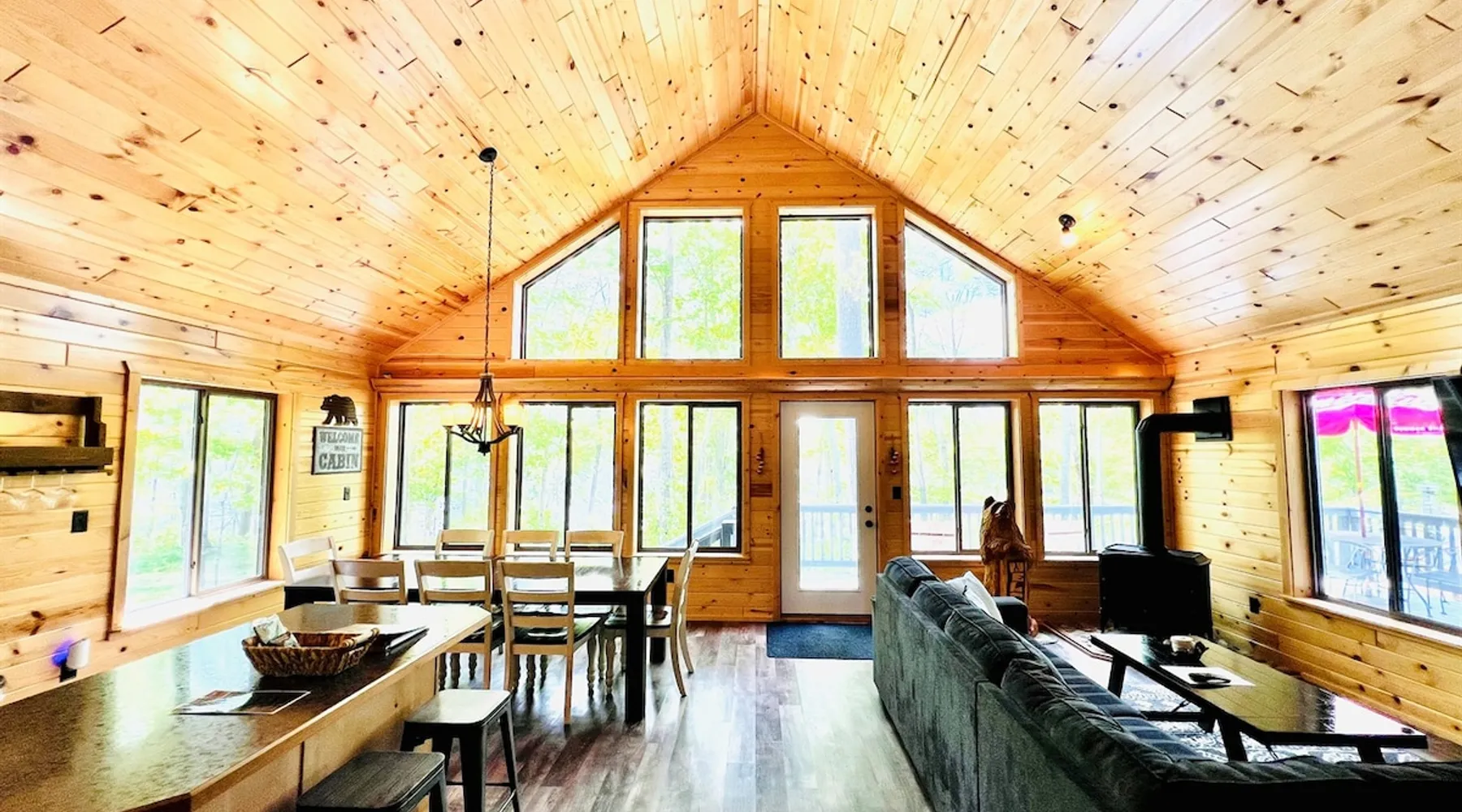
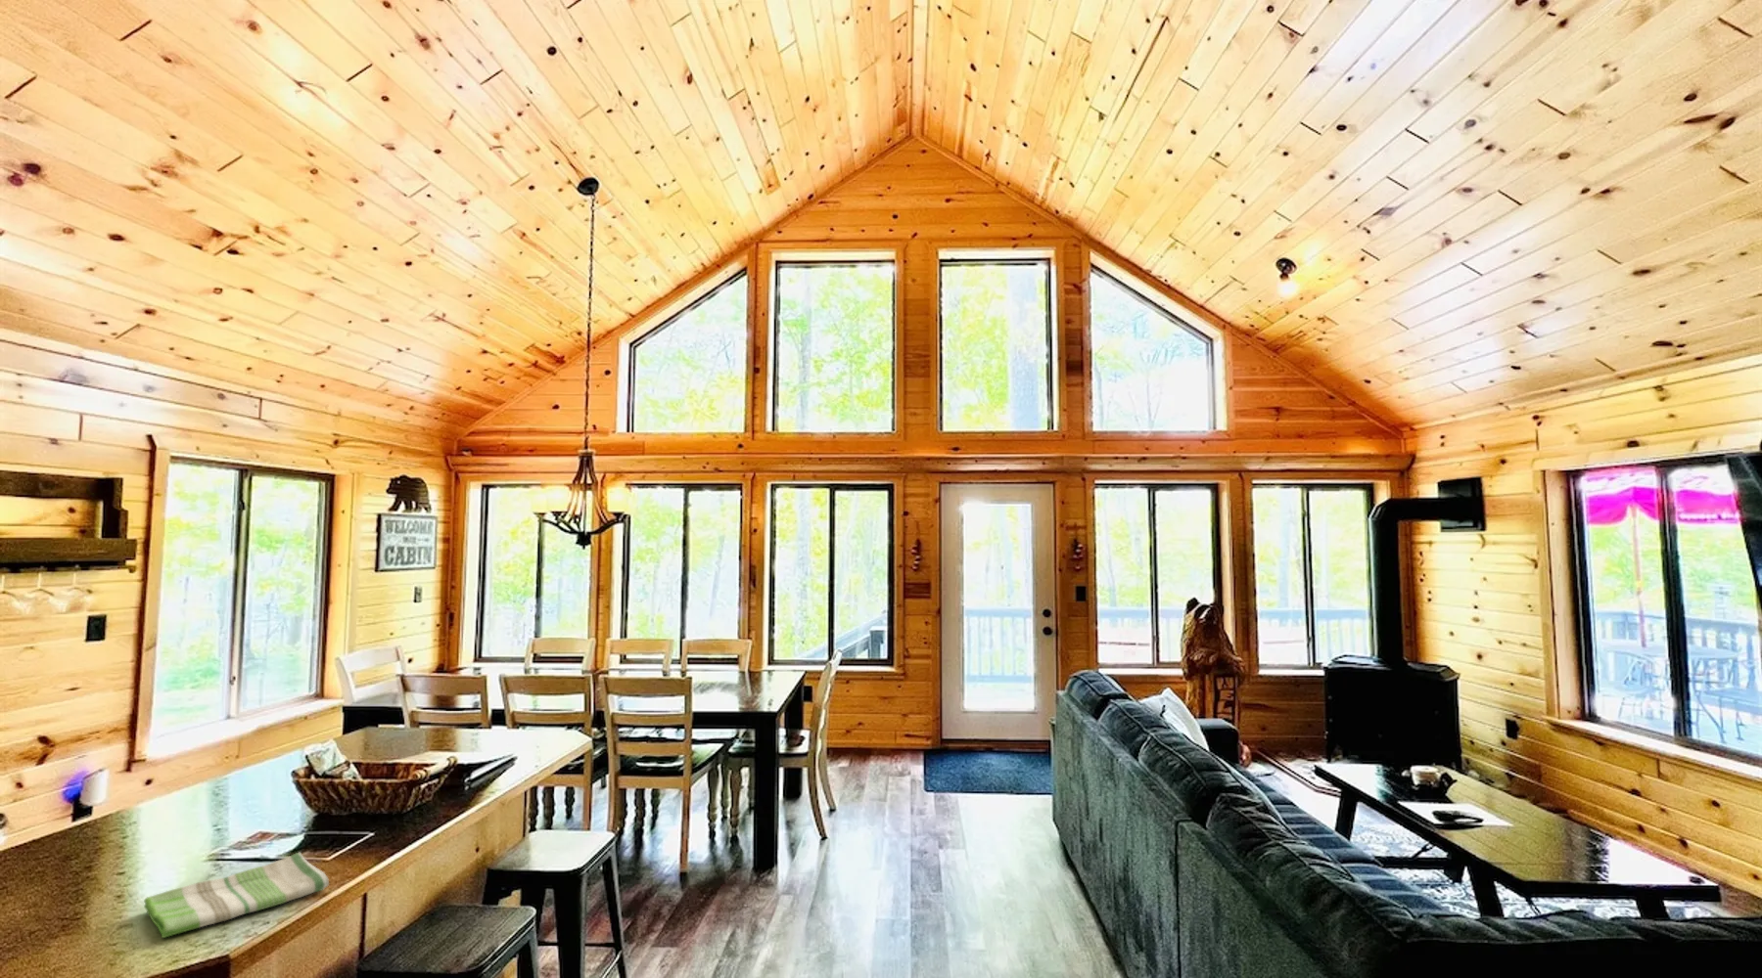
+ dish towel [143,852,330,939]
